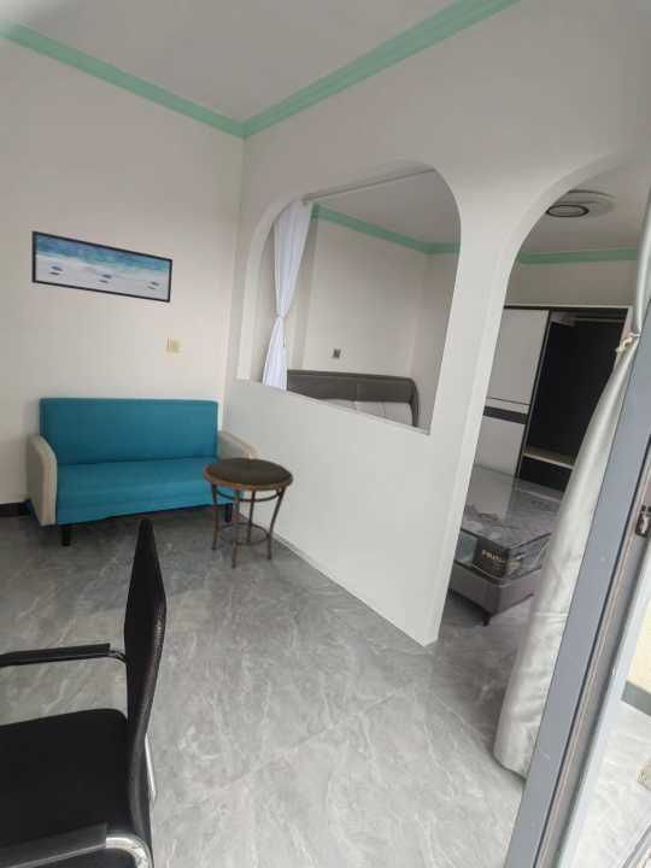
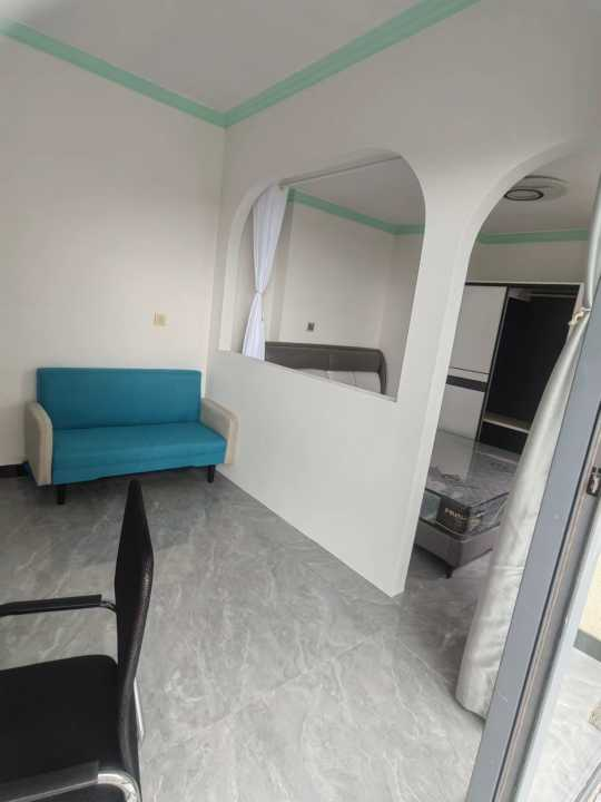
- side table [201,456,294,569]
- wall art [30,229,174,304]
